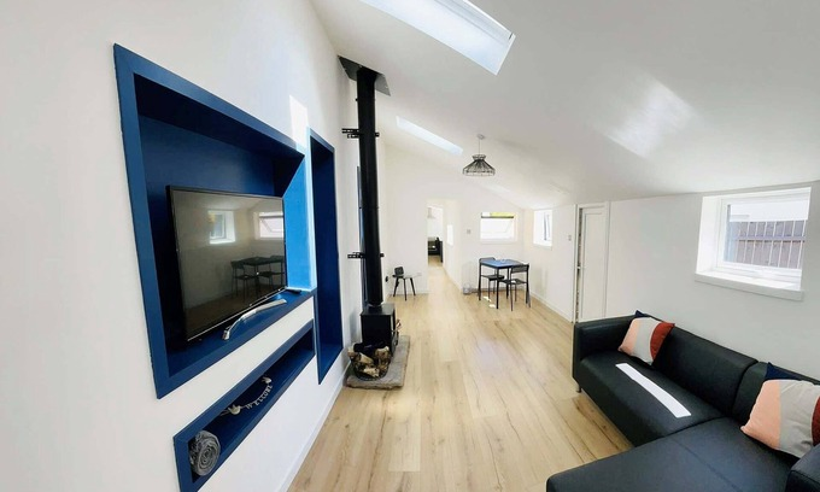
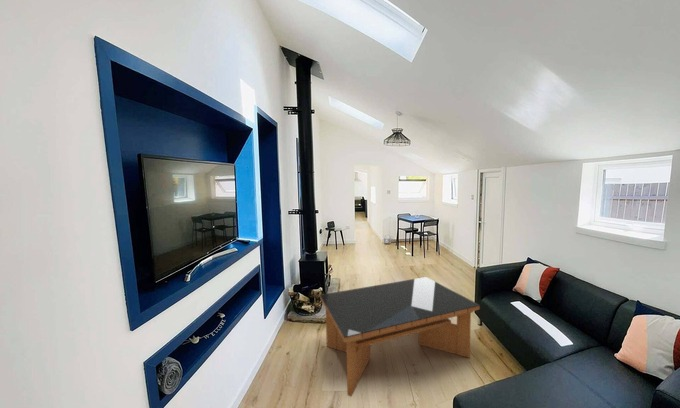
+ coffee table [319,276,481,398]
